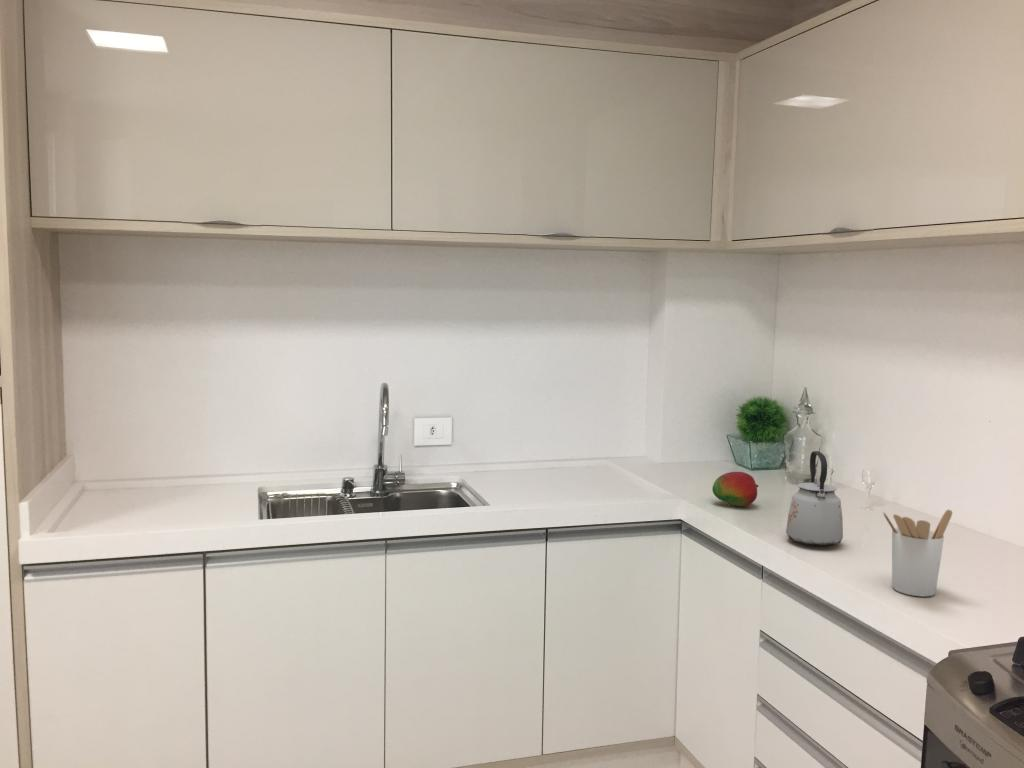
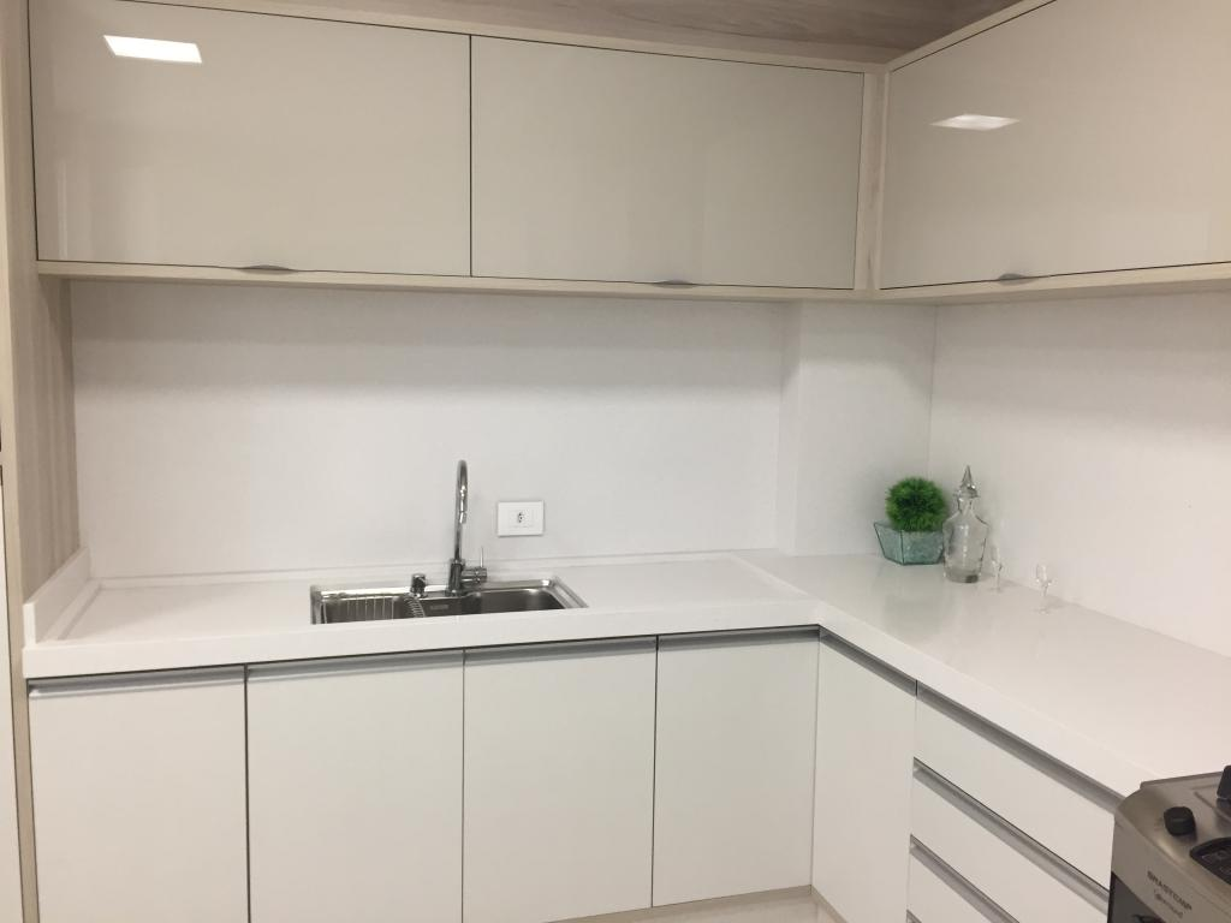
- fruit [711,471,759,507]
- kettle [785,450,844,548]
- utensil holder [882,508,953,597]
